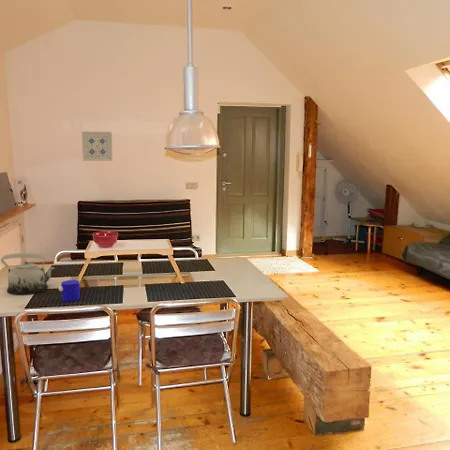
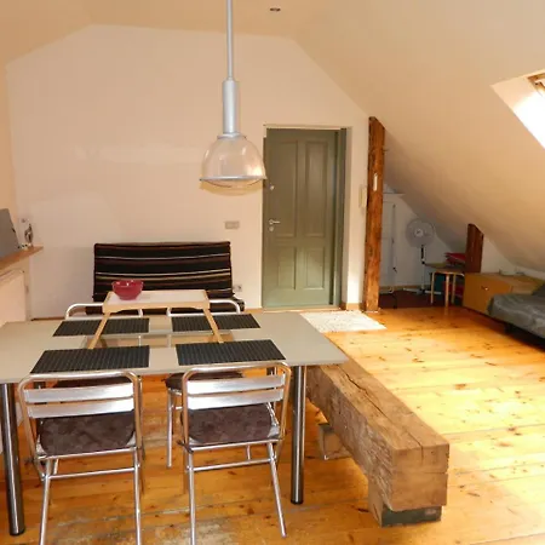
- teapot [0,252,56,296]
- wall art [81,130,114,162]
- cup [57,279,81,302]
